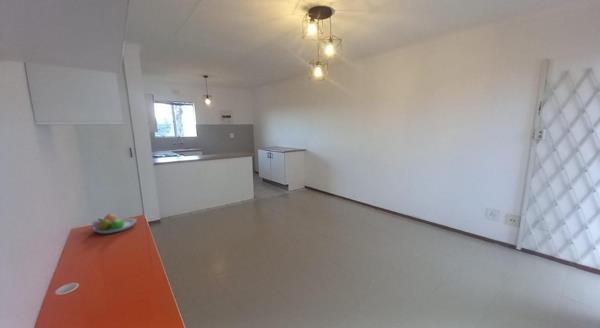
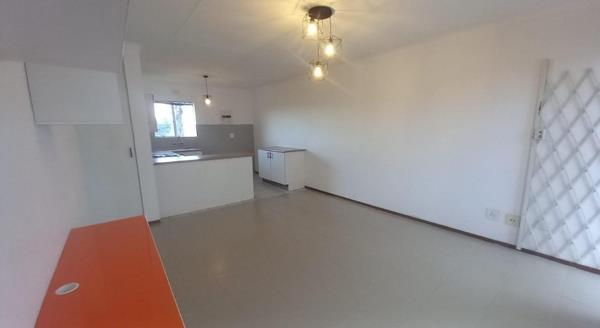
- fruit bowl [91,213,138,234]
